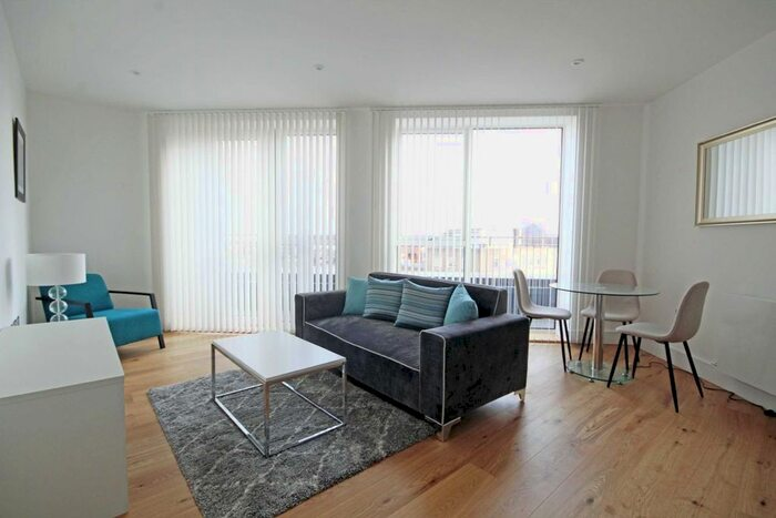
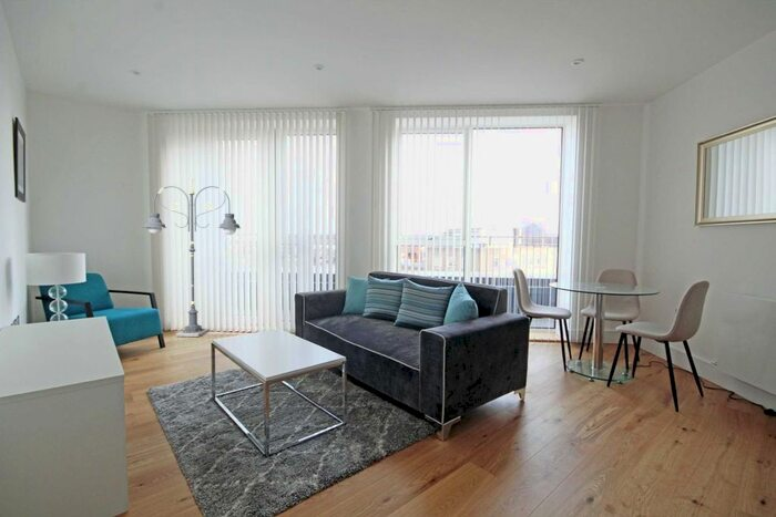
+ floor lamp [143,177,241,338]
